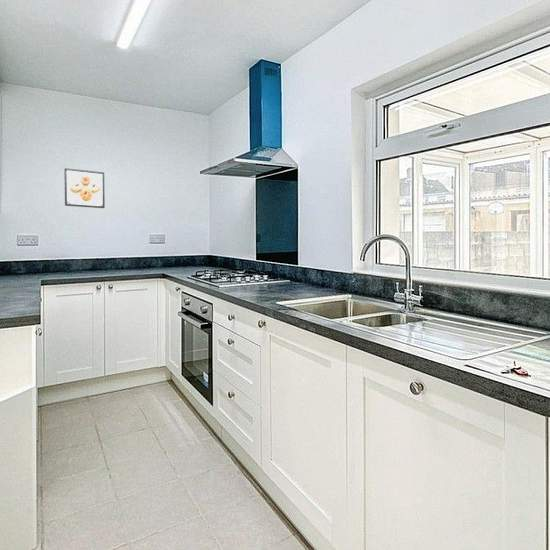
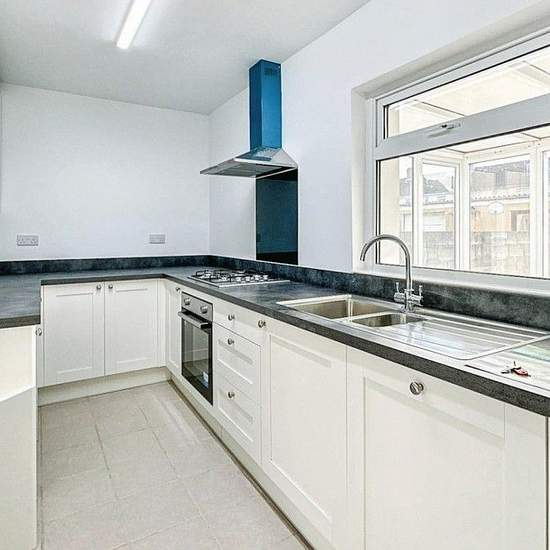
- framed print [64,167,106,209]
